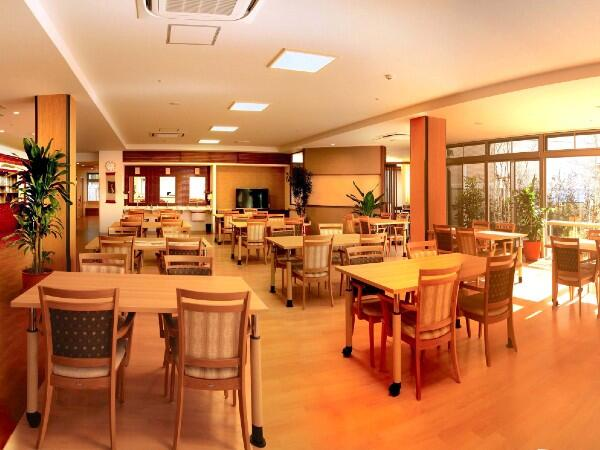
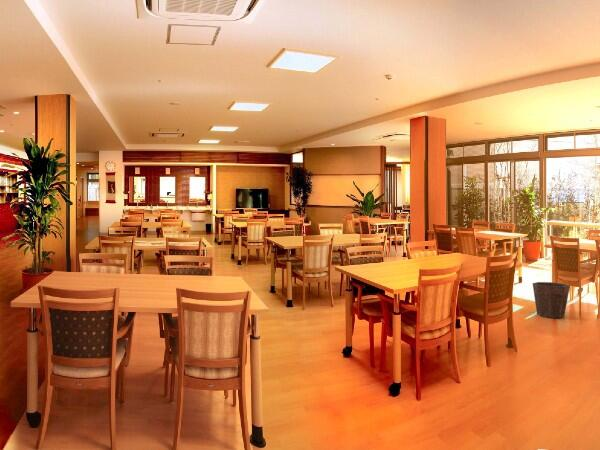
+ waste bin [532,281,571,319]
